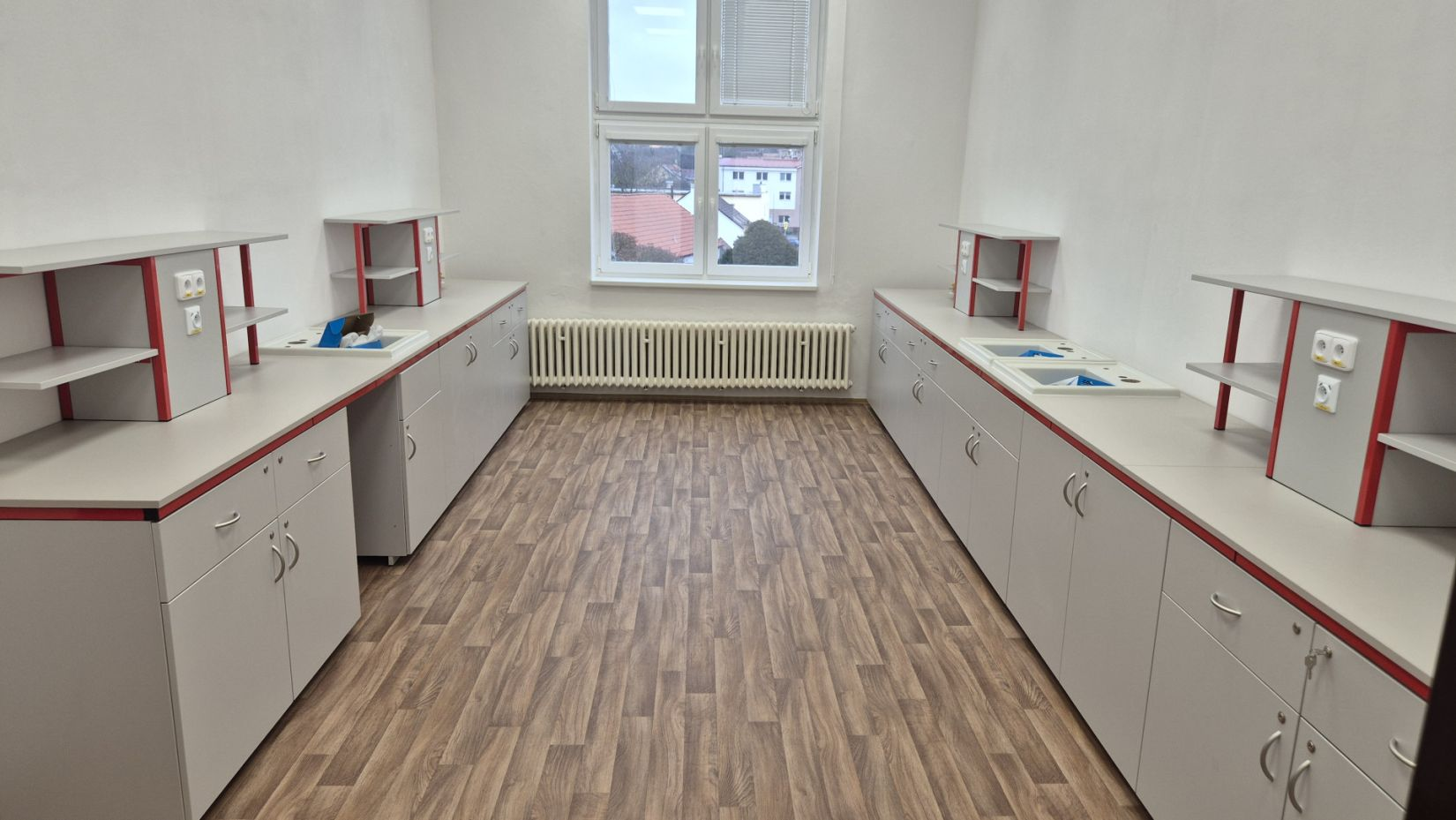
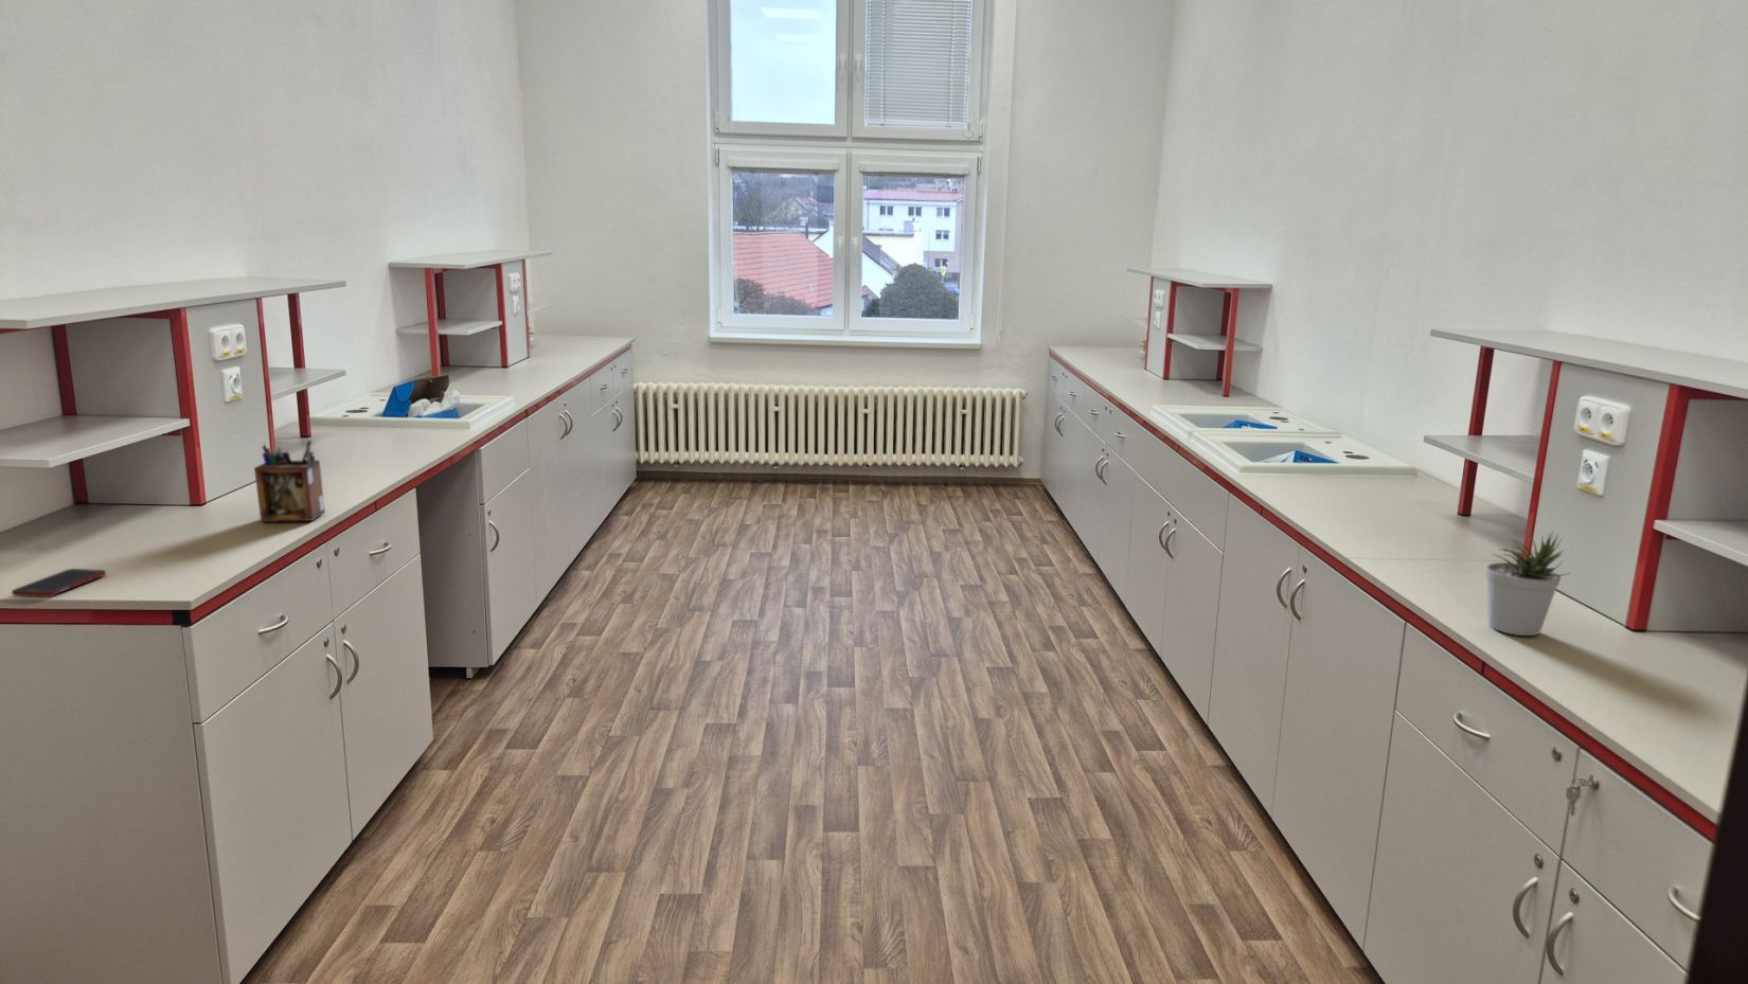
+ potted plant [1484,529,1572,636]
+ cell phone [11,568,107,598]
+ desk organizer [253,439,327,523]
